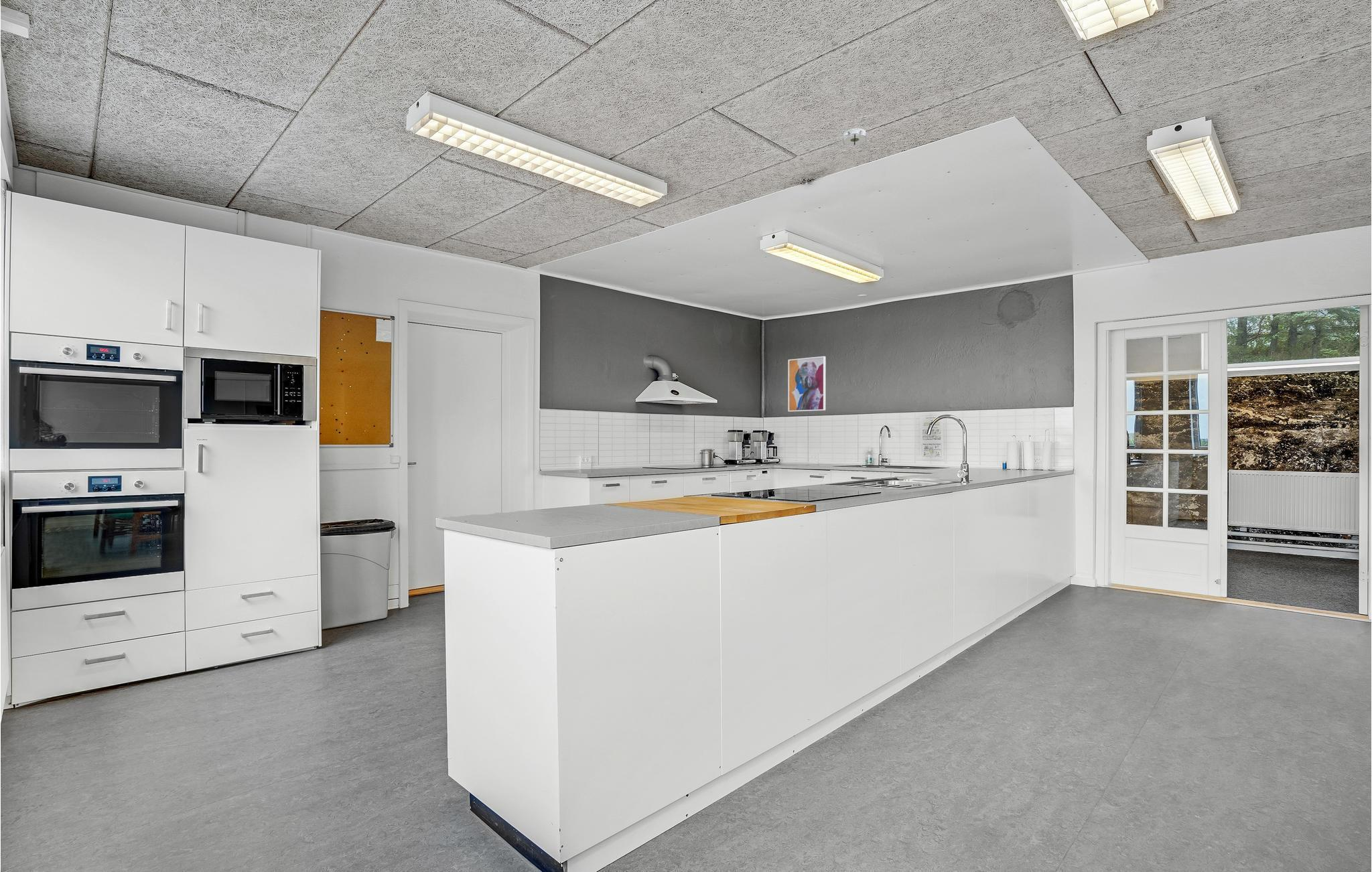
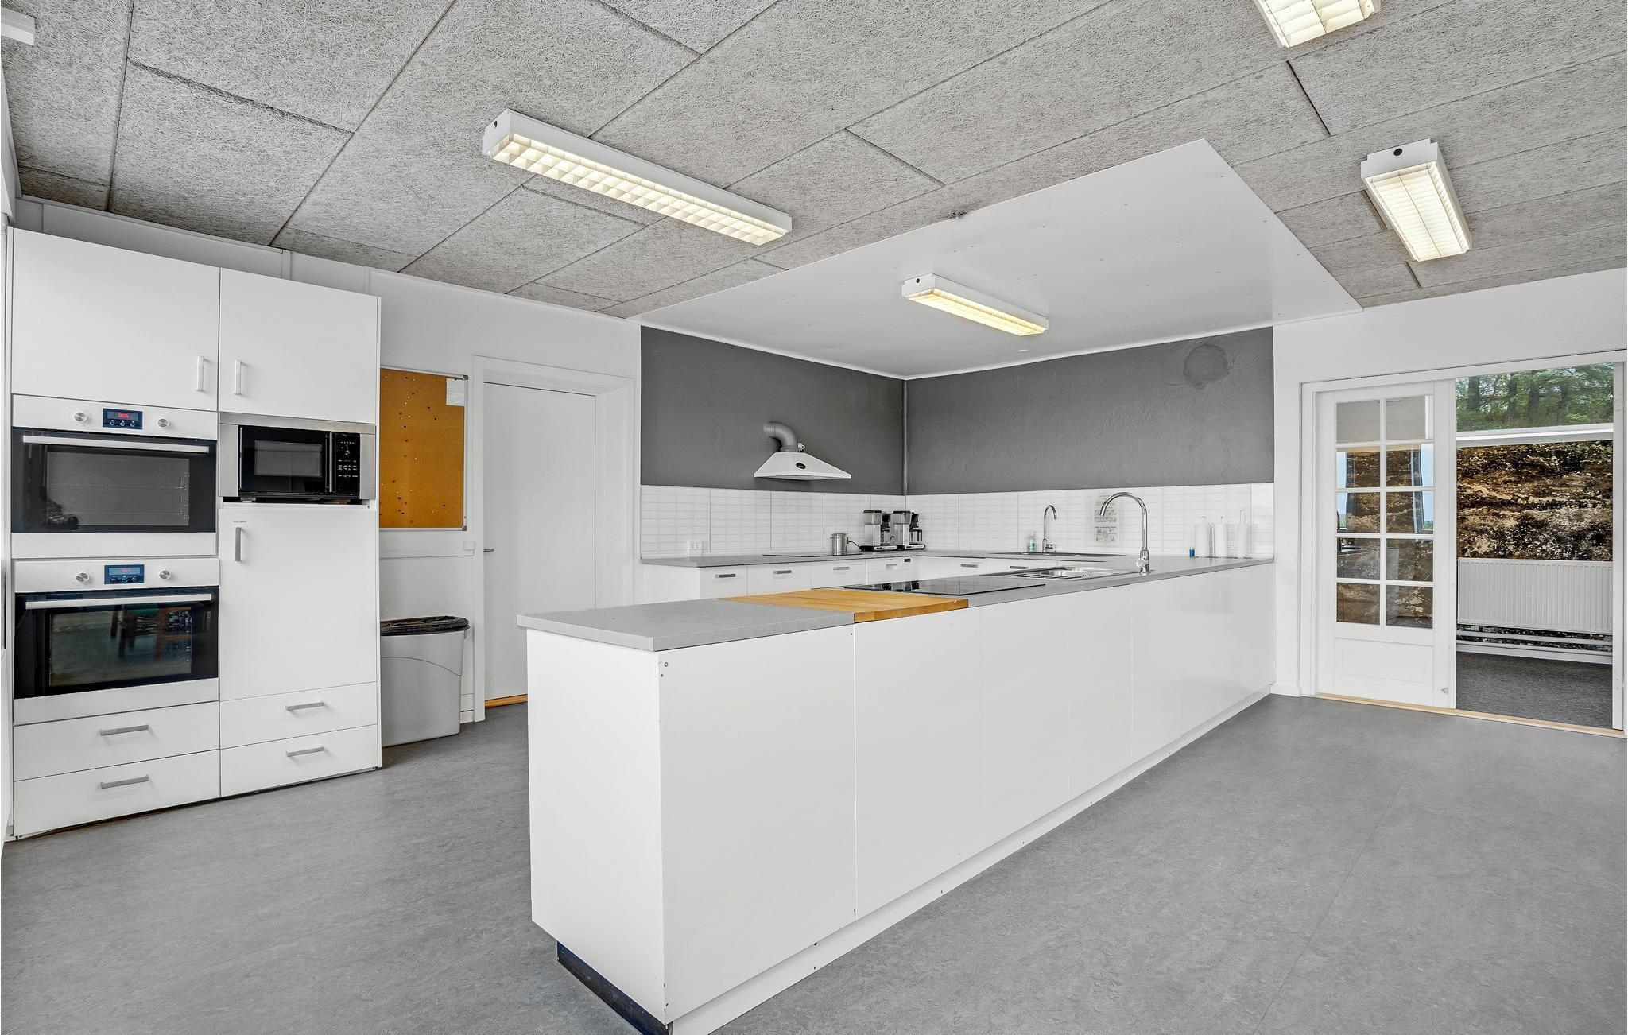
- wall art [787,356,826,412]
- smoke detector [840,128,869,148]
